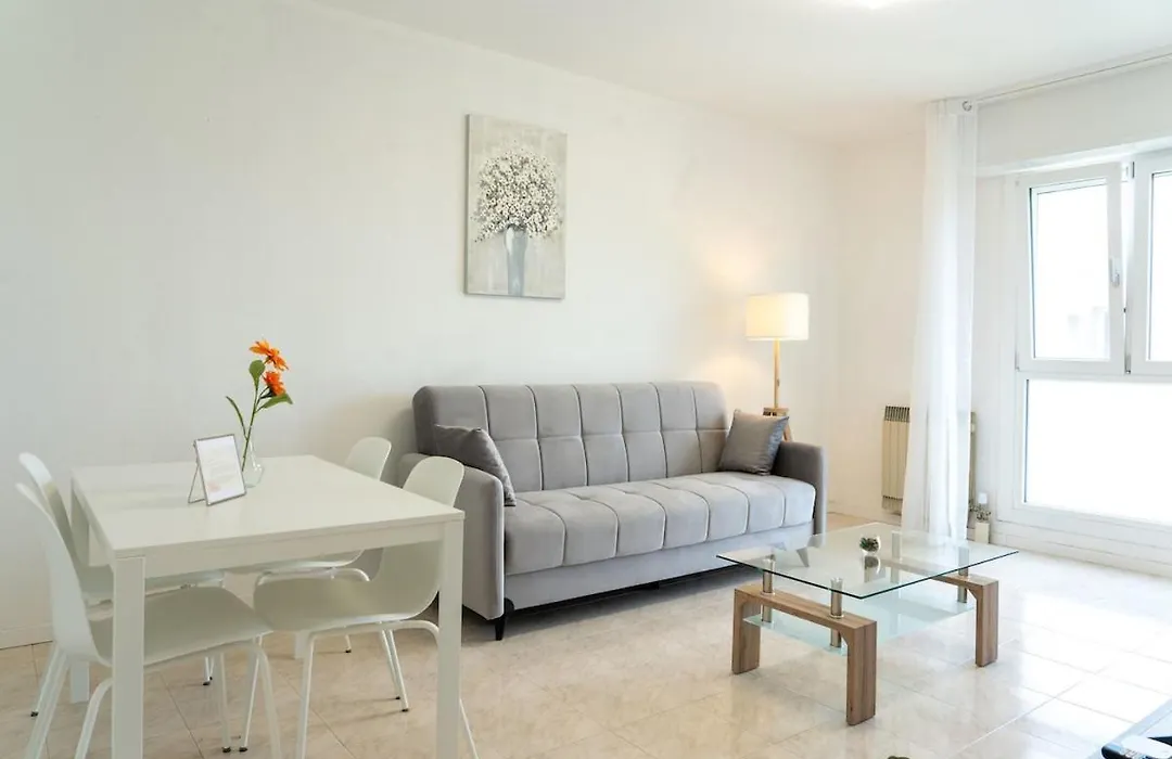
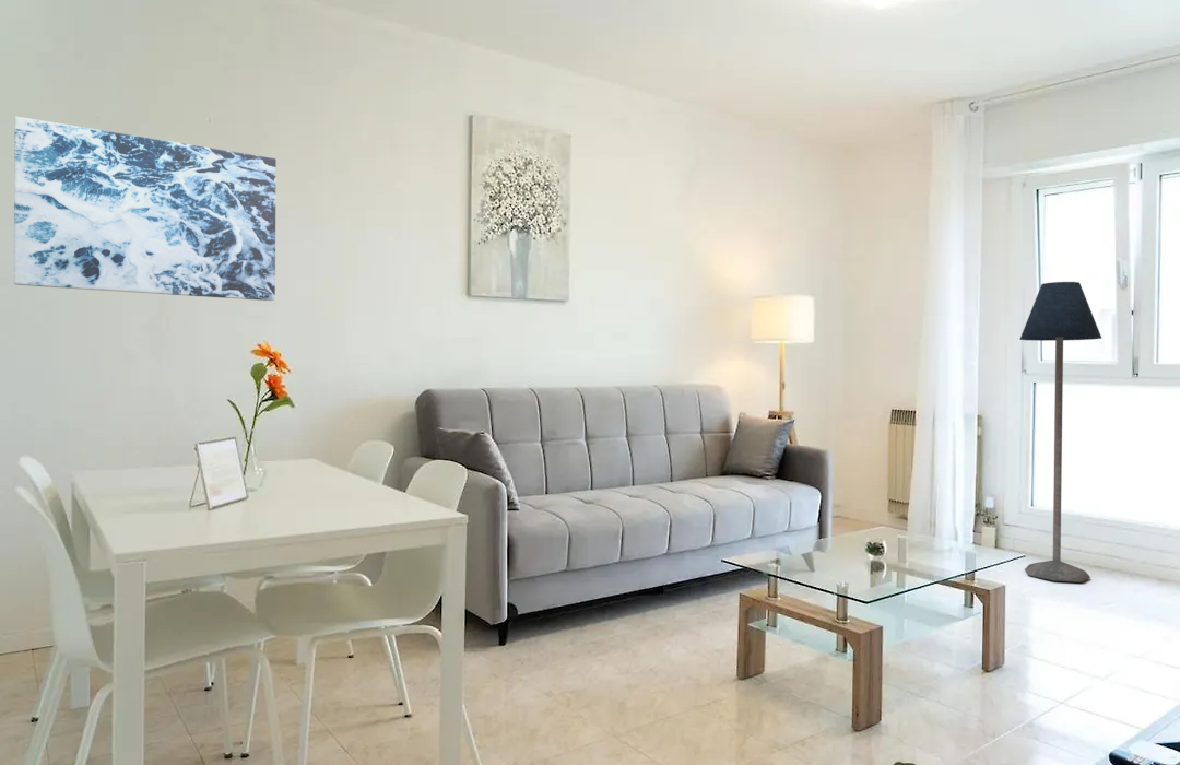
+ floor lamp [1018,281,1102,584]
+ wall art [13,116,278,302]
